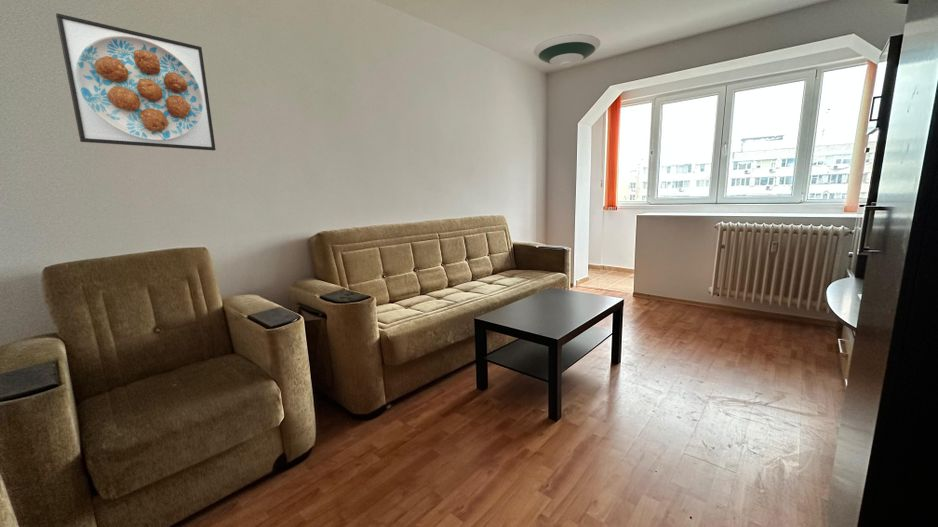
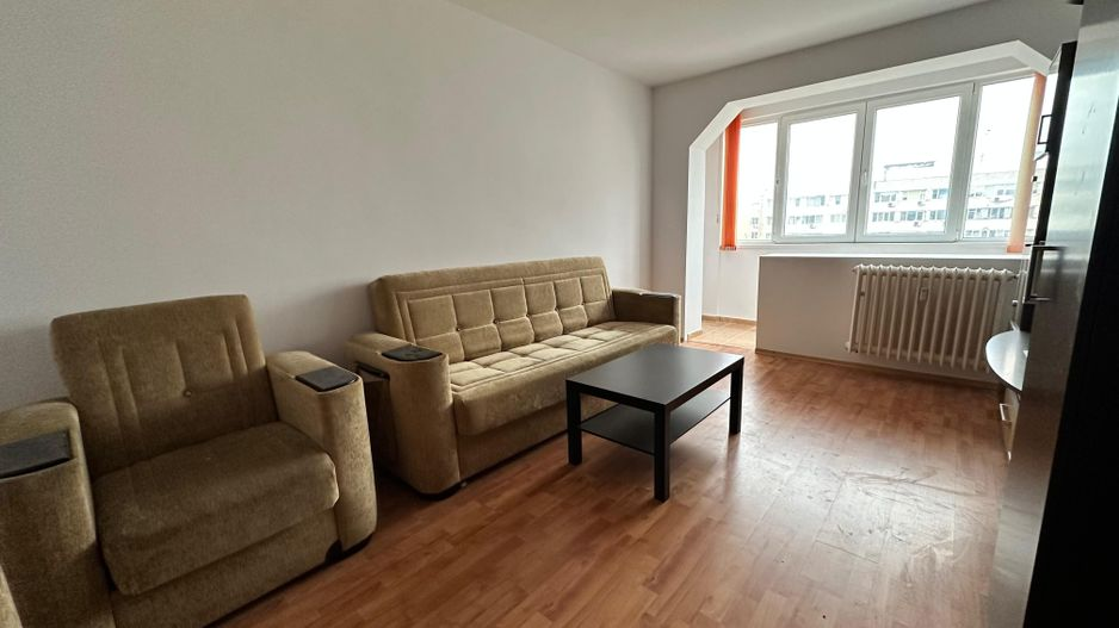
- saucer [533,33,601,68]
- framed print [55,12,217,152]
